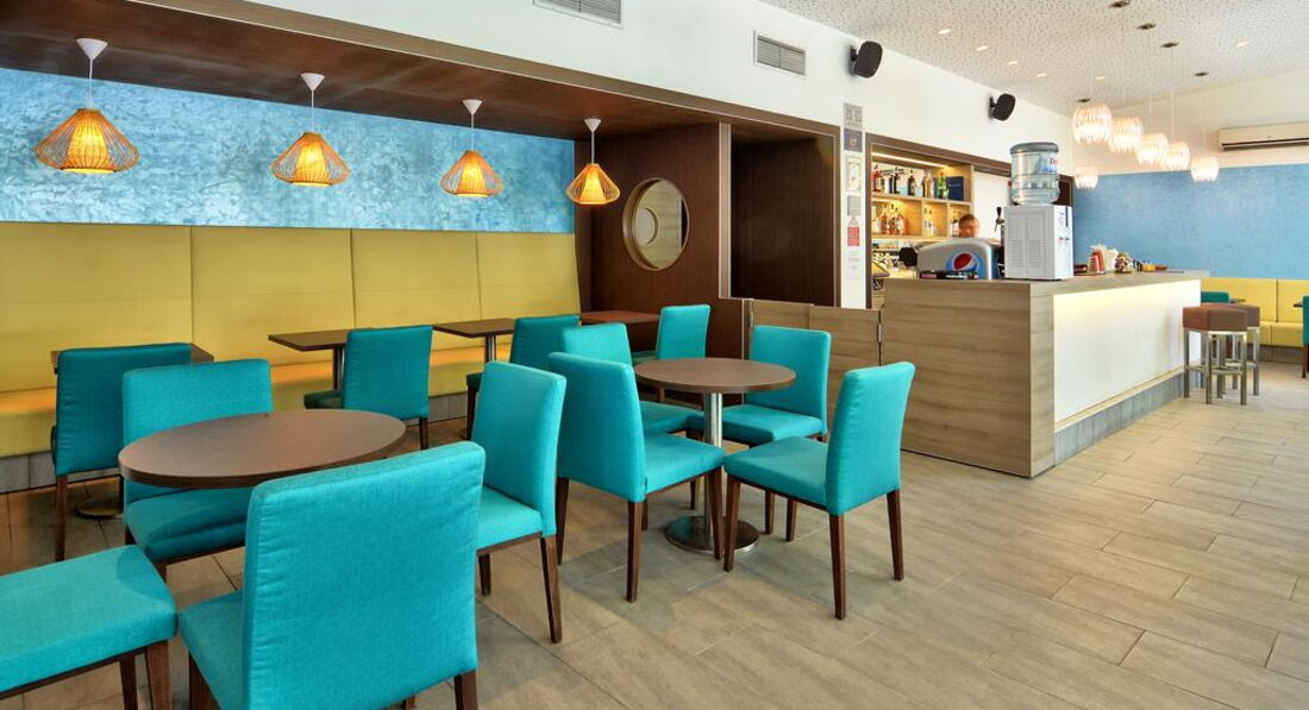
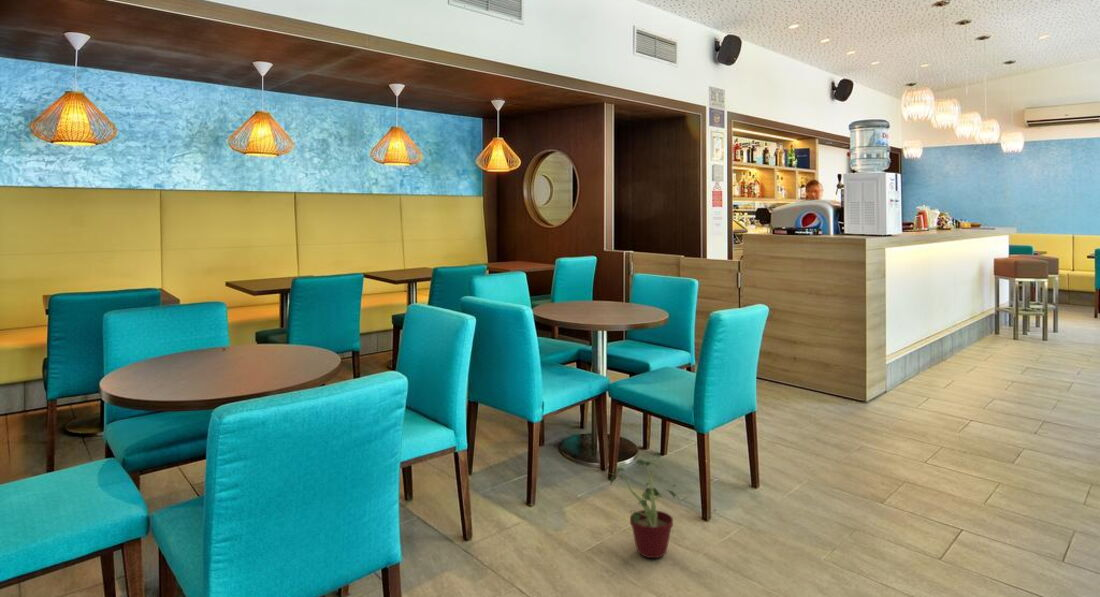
+ potted plant [609,458,682,559]
